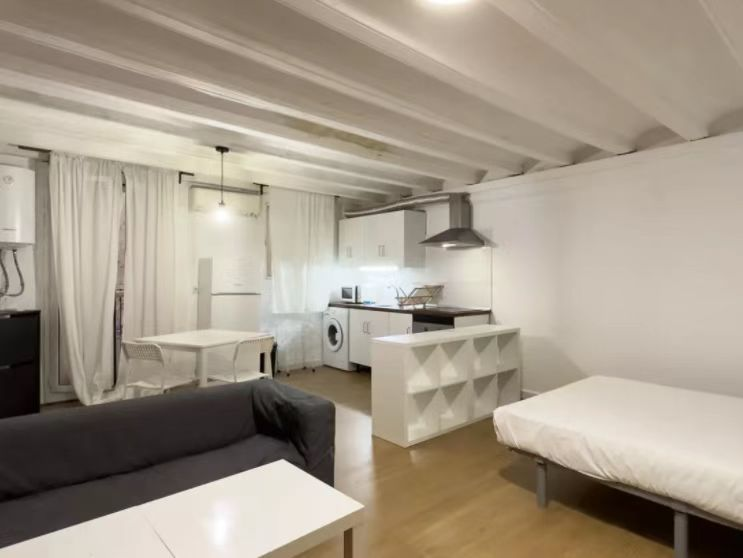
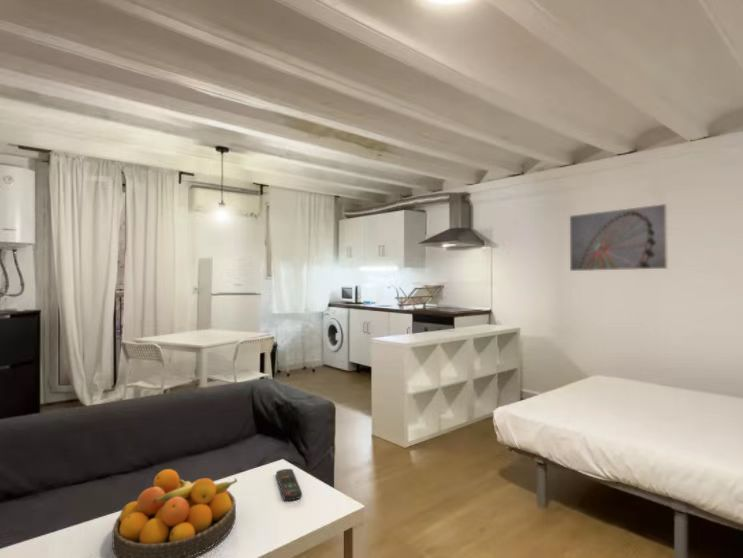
+ remote control [275,468,303,501]
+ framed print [569,203,669,272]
+ fruit bowl [111,468,239,558]
